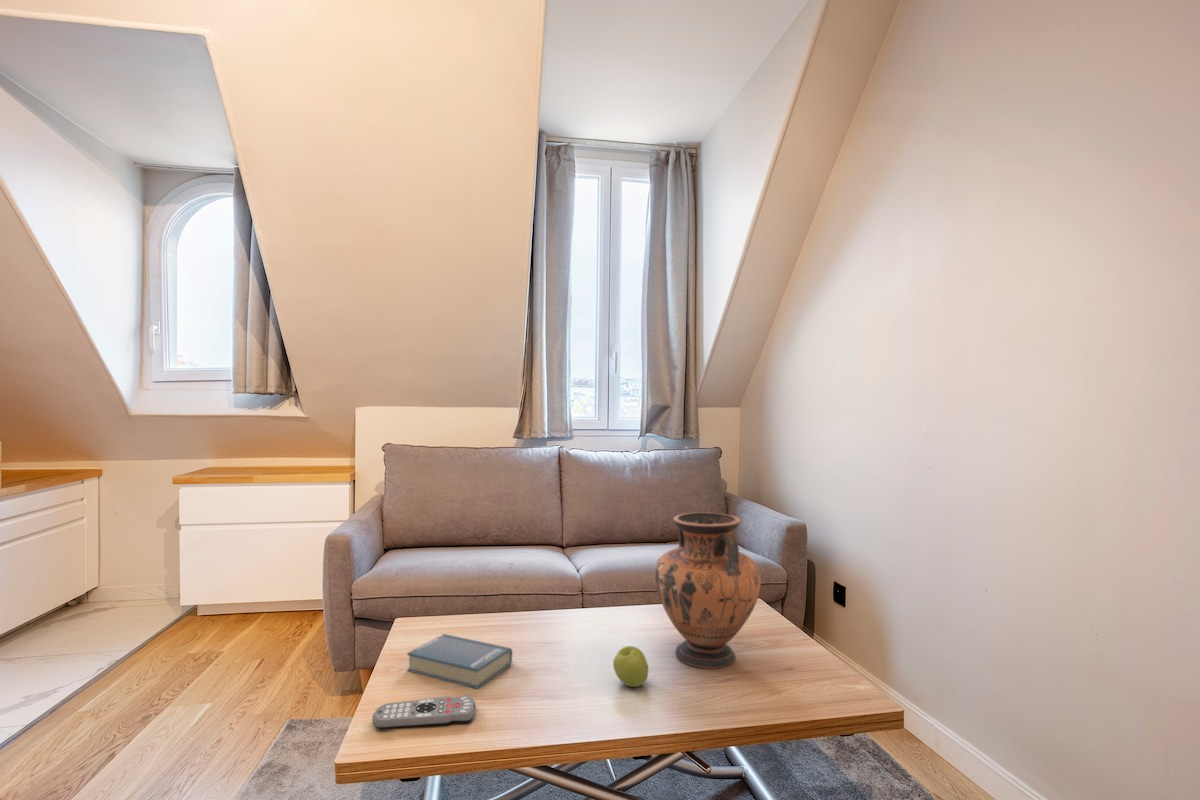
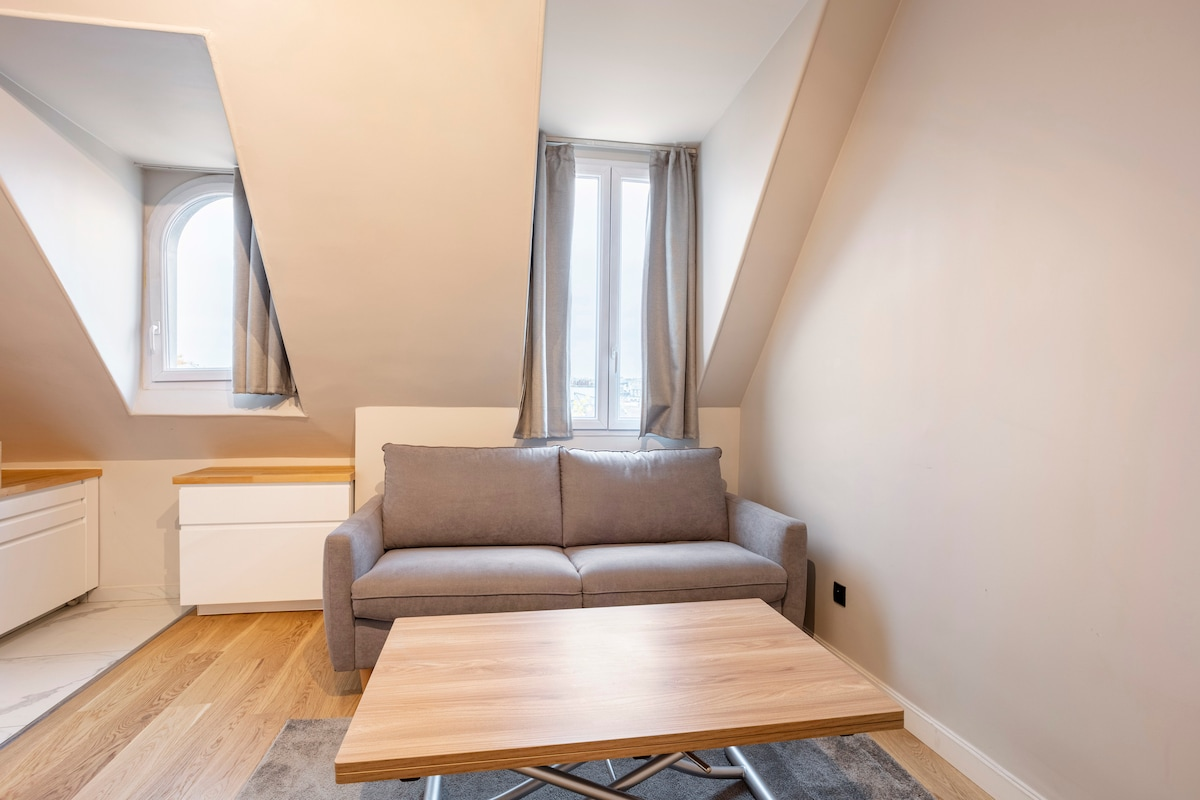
- apple [612,645,649,688]
- remote control [371,694,476,730]
- hardback book [406,633,513,690]
- vase [653,512,762,670]
